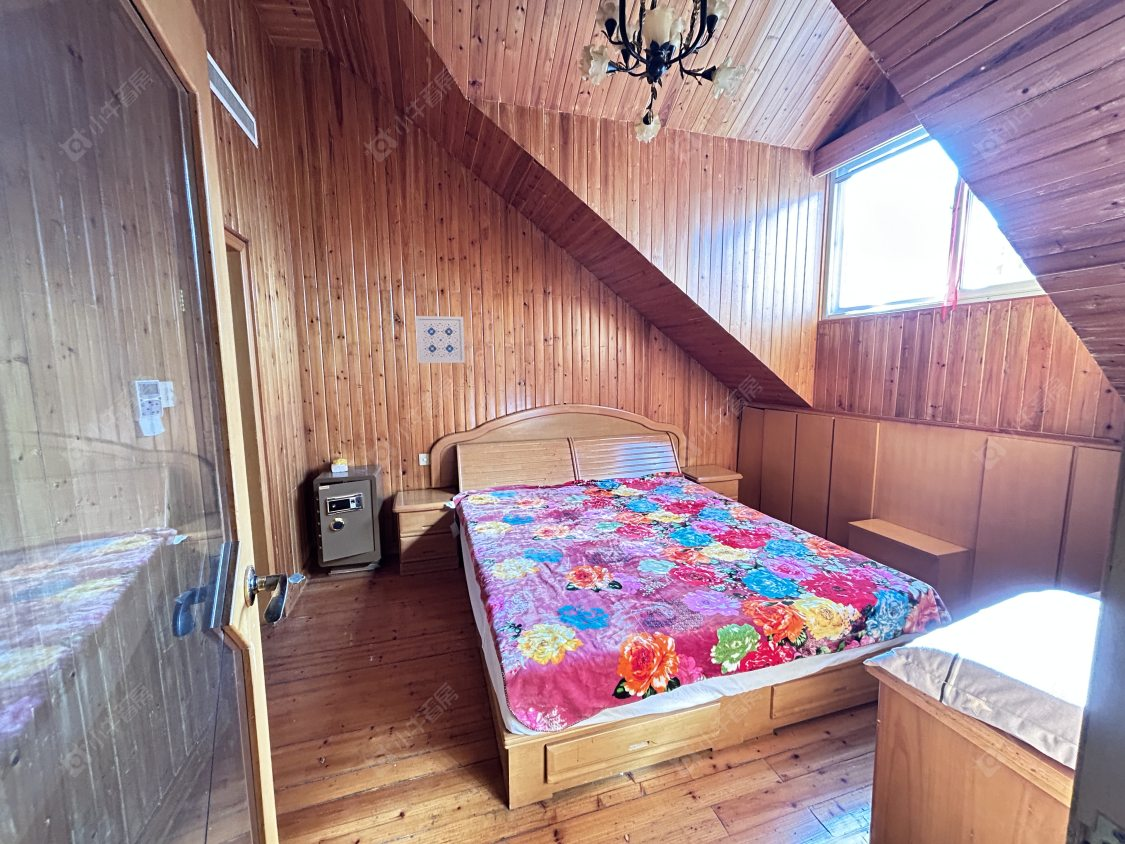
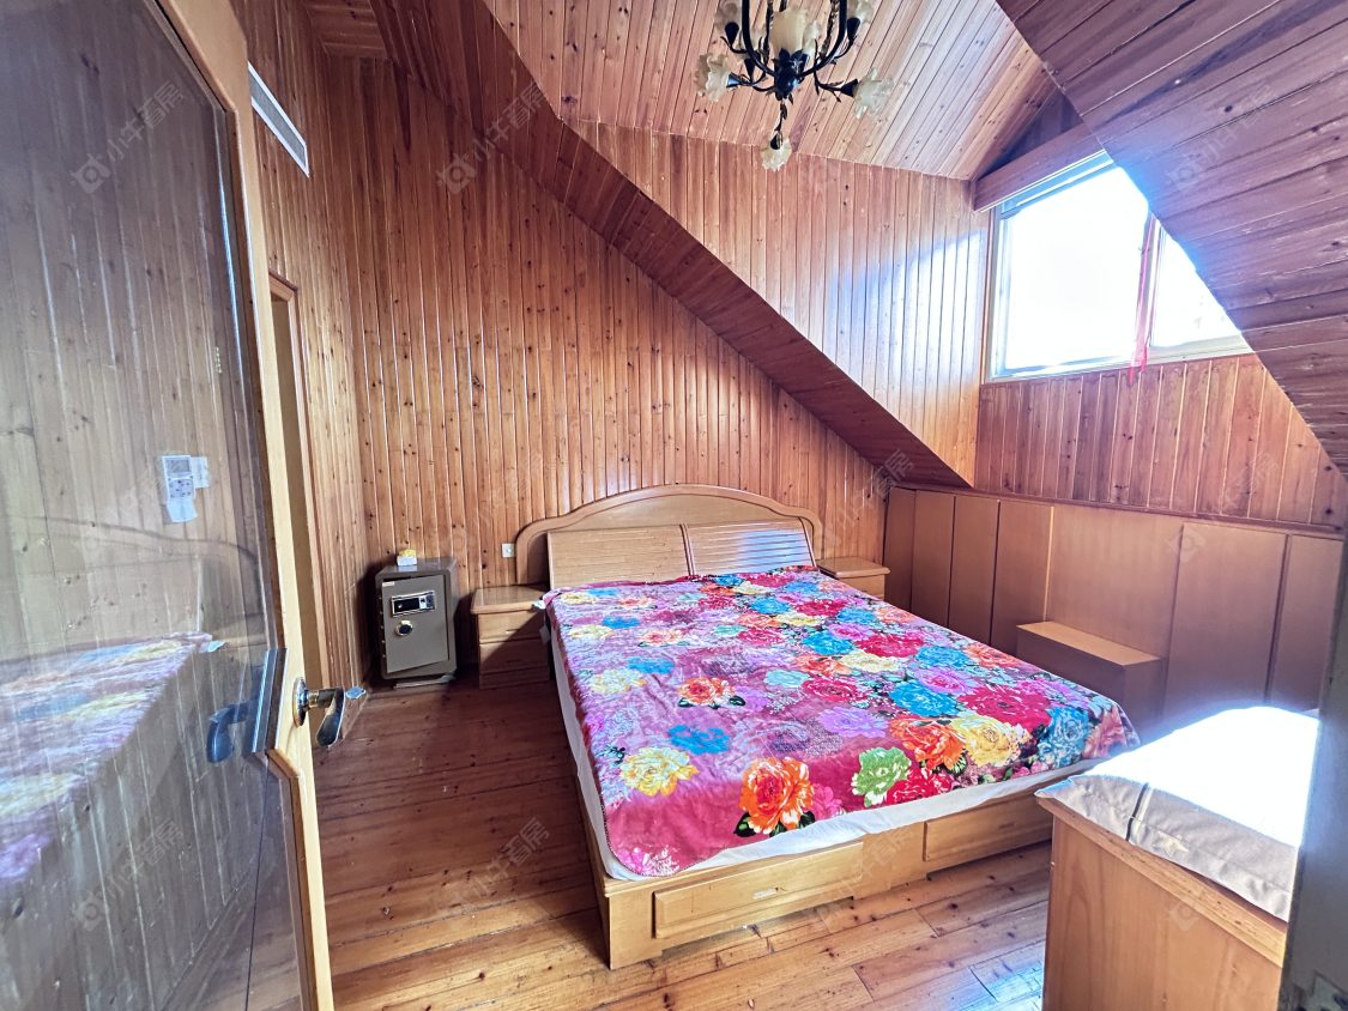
- wall art [415,315,466,364]
